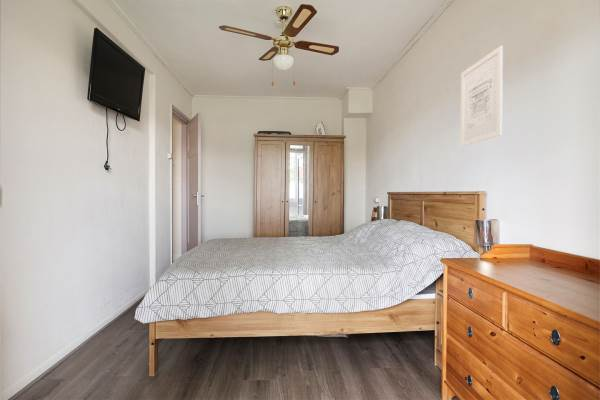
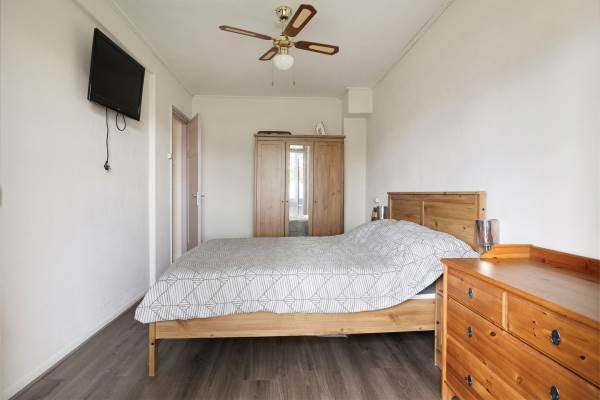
- wall art [460,45,504,147]
